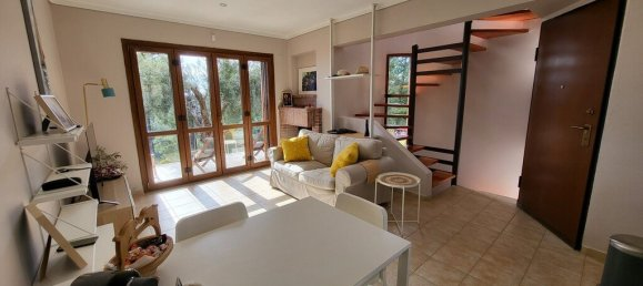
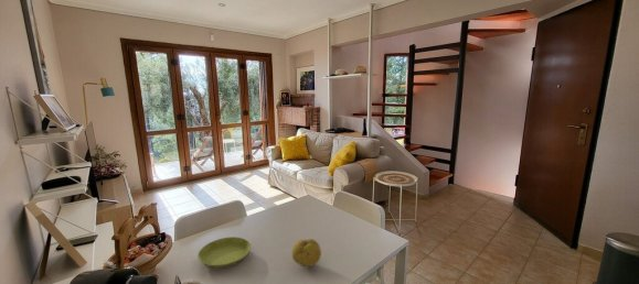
+ fruit [291,238,322,267]
+ saucer [196,236,252,270]
